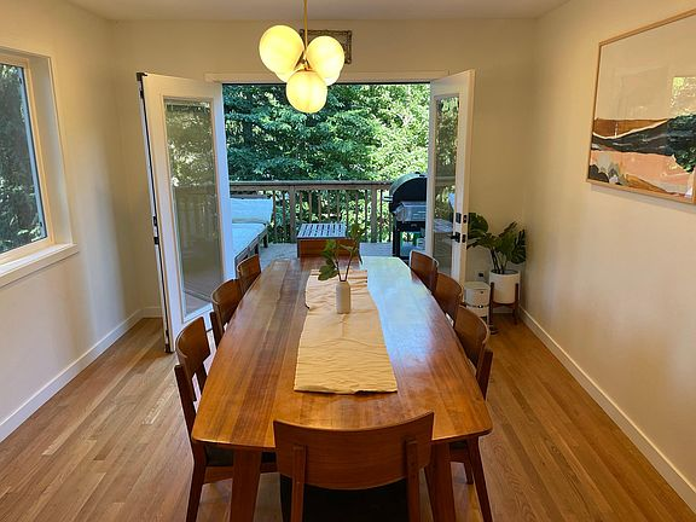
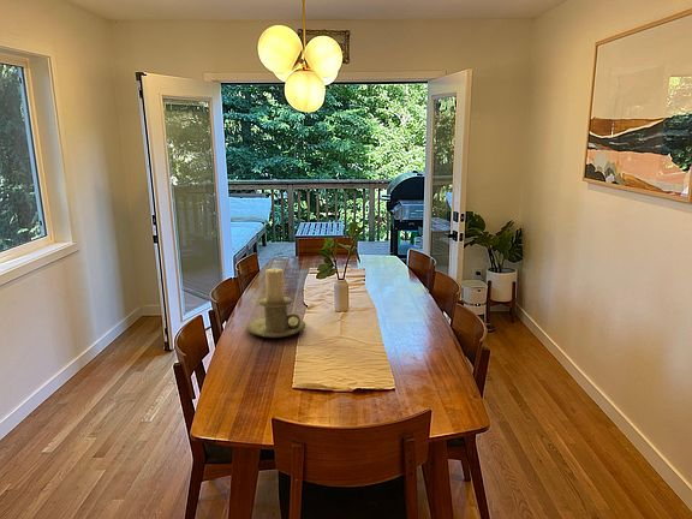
+ candle holder [246,268,306,339]
